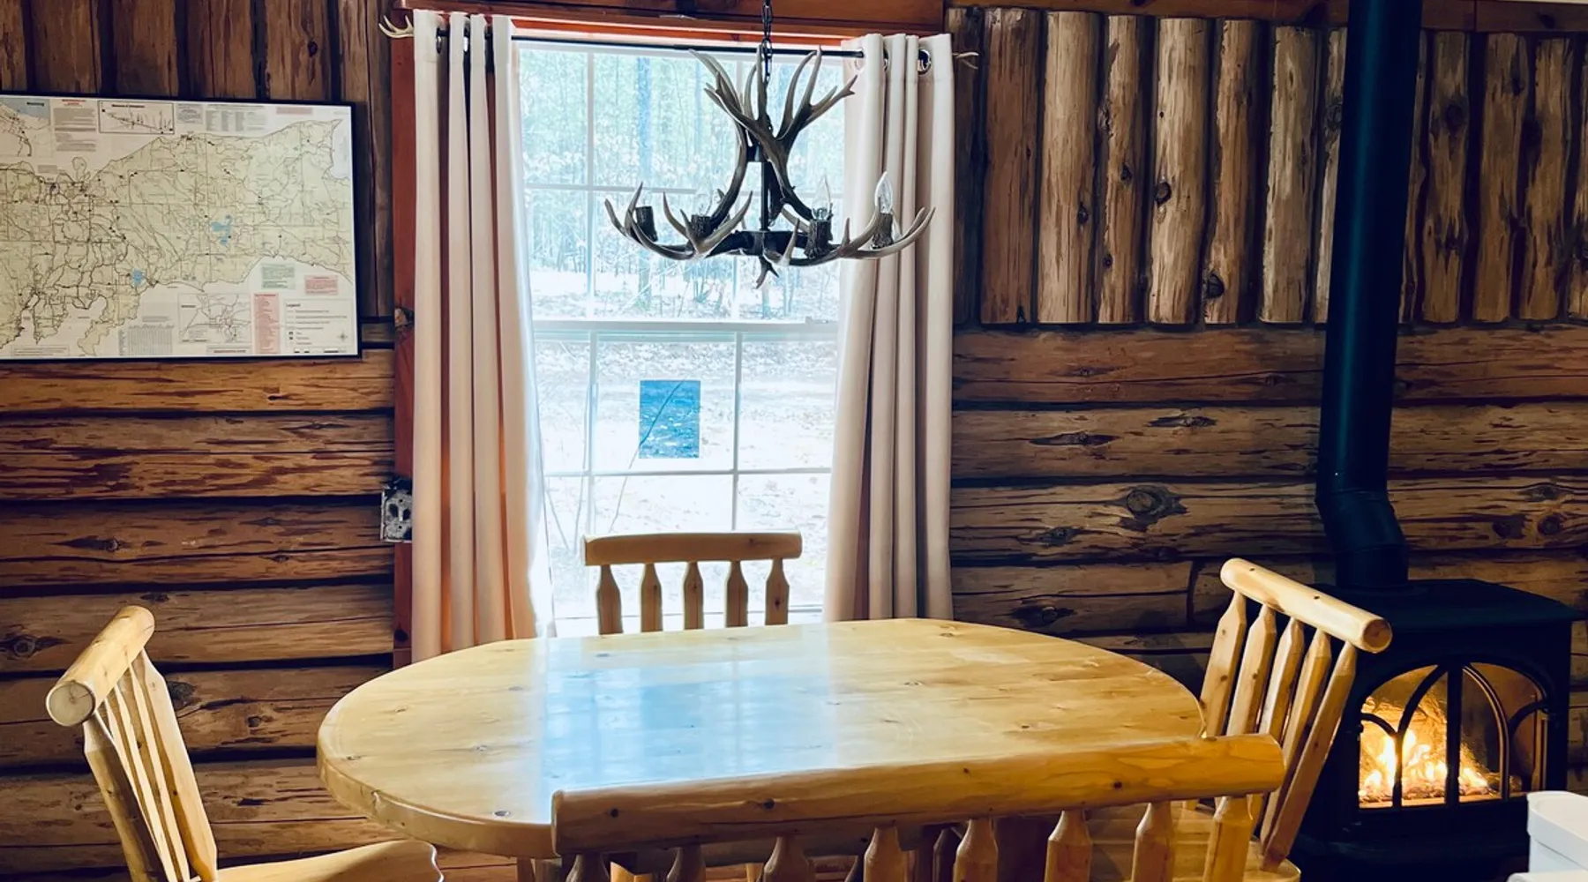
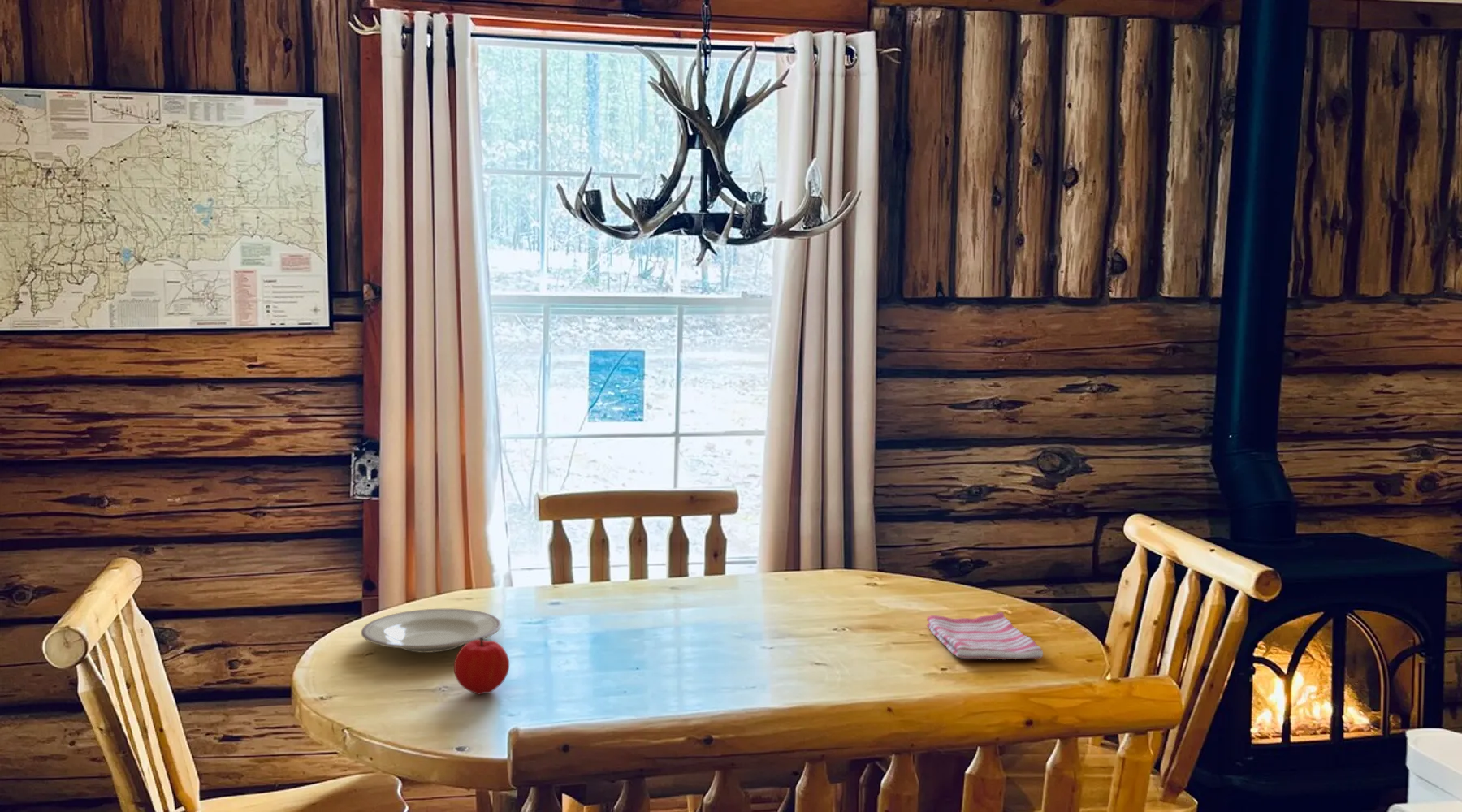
+ fruit [453,637,510,696]
+ plate [361,608,502,654]
+ dish towel [926,611,1044,660]
